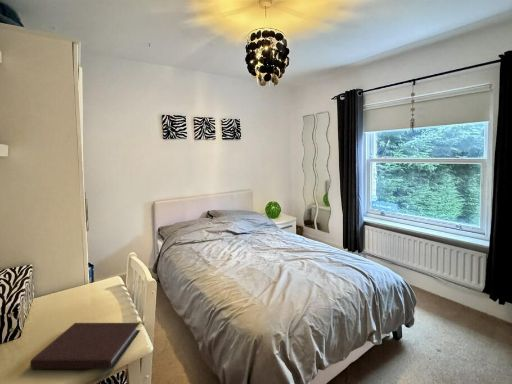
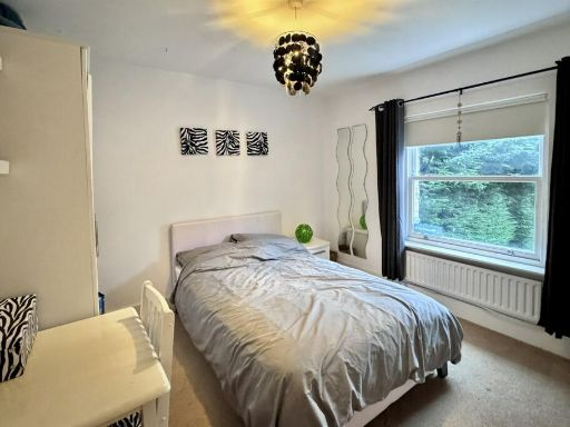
- notebook [29,322,141,370]
